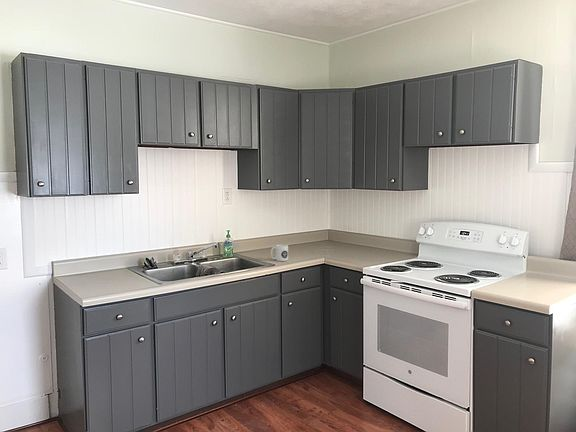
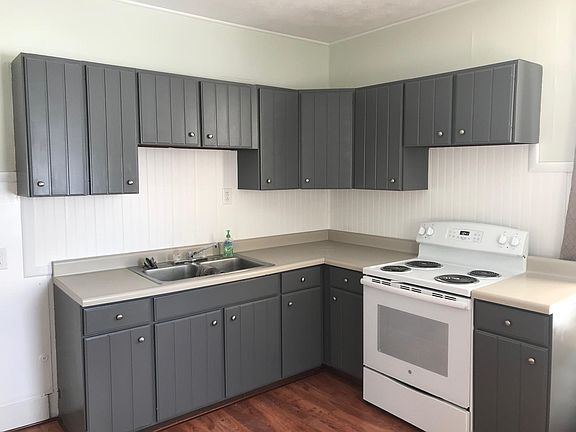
- mug [270,244,289,262]
